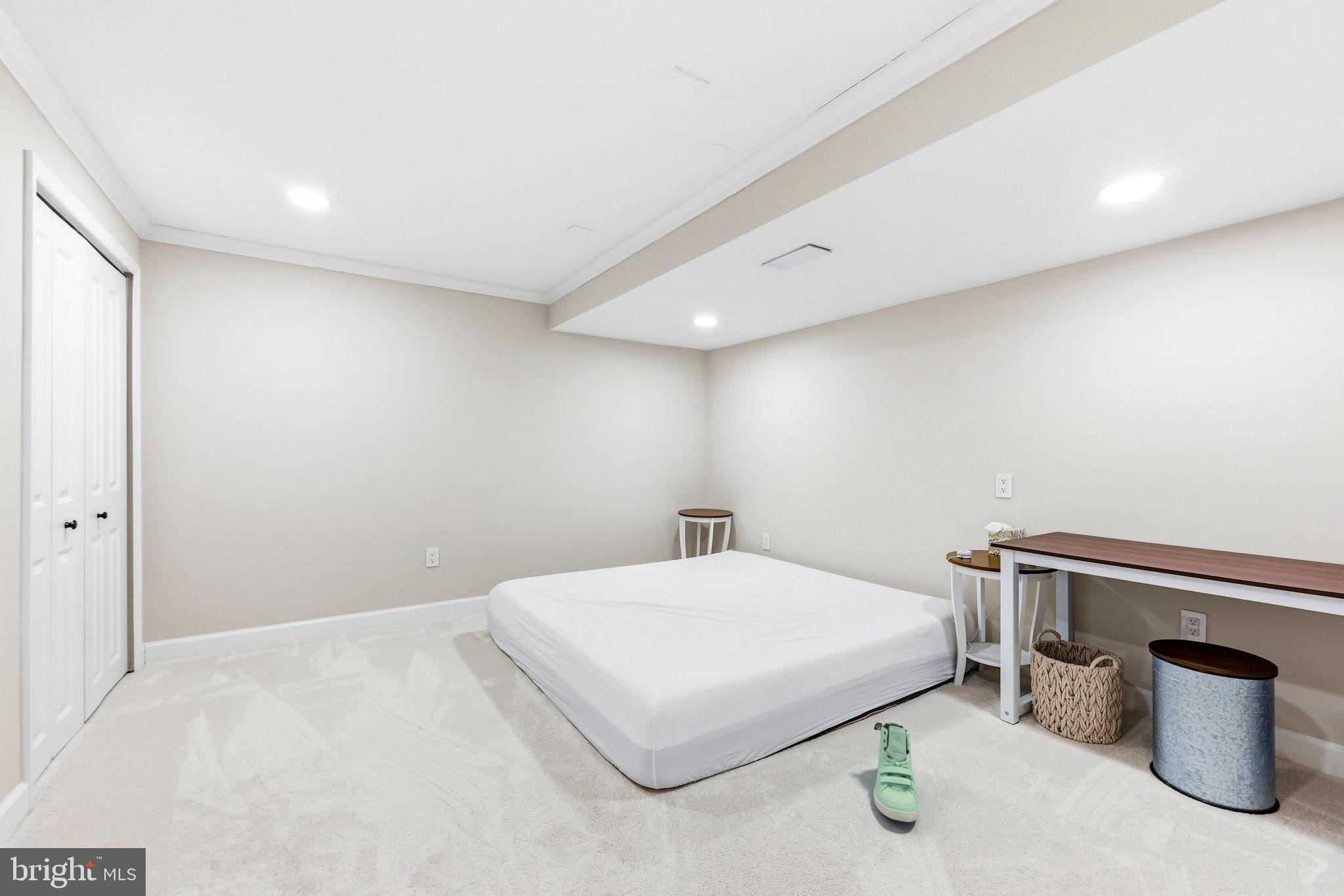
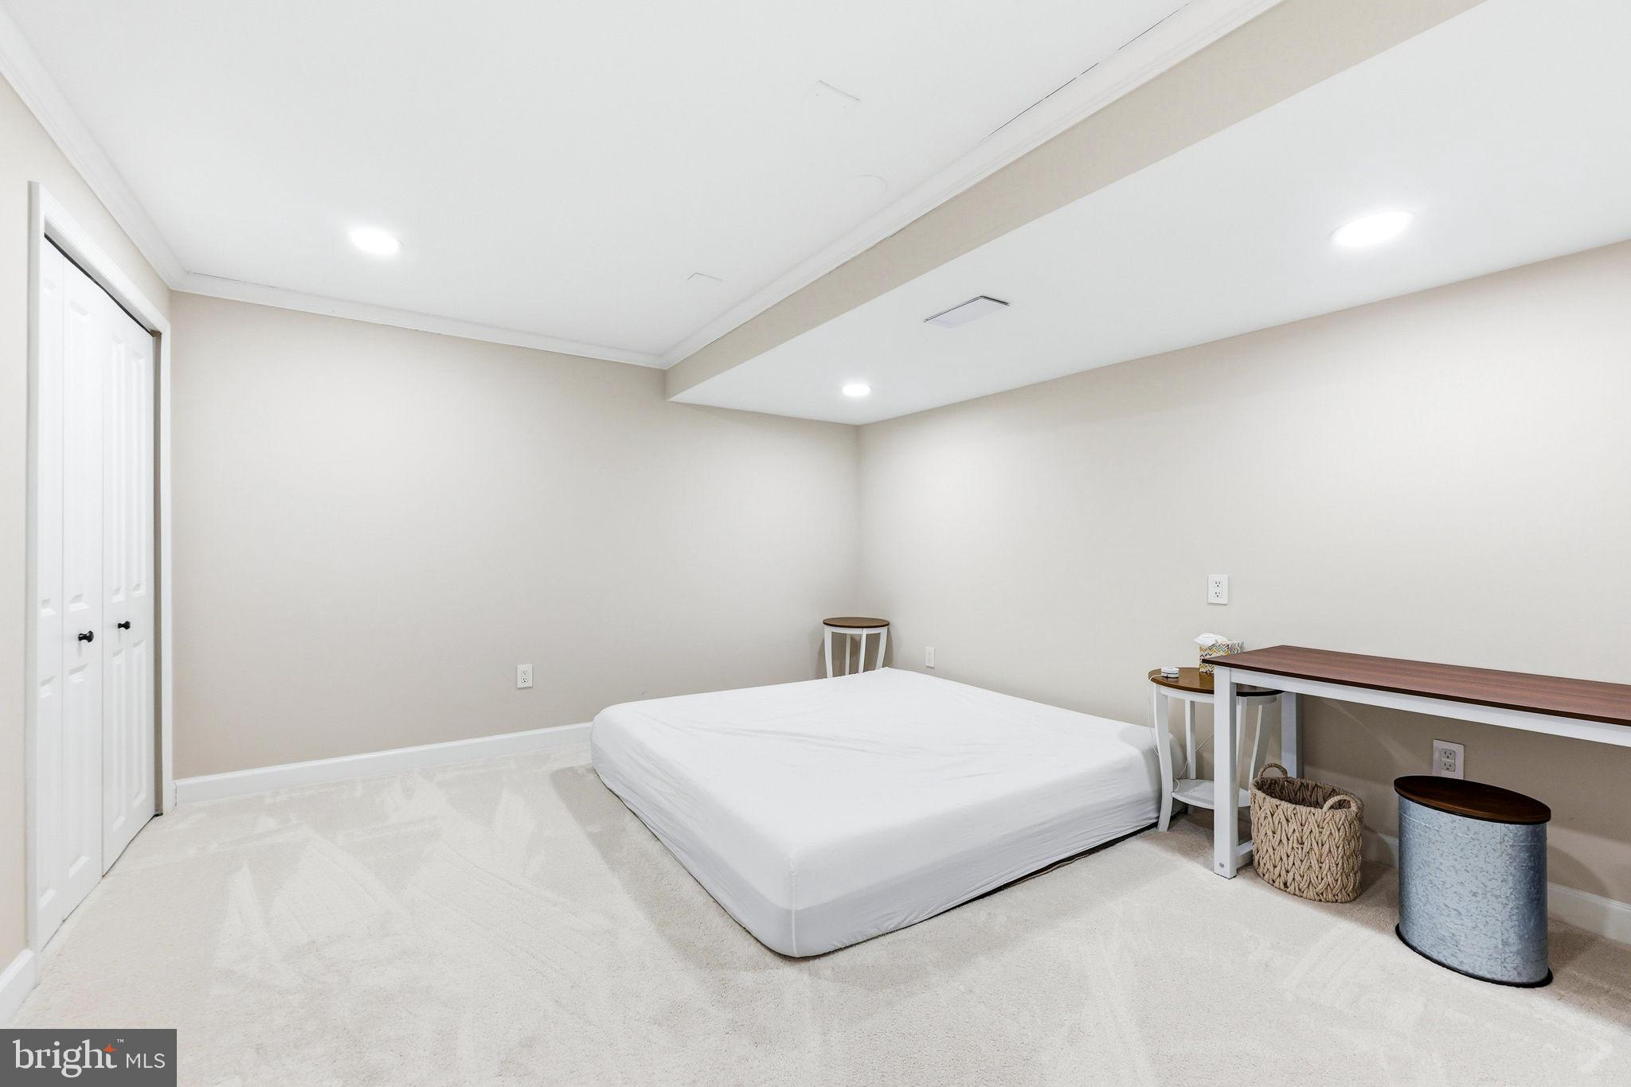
- sneaker [873,722,919,823]
